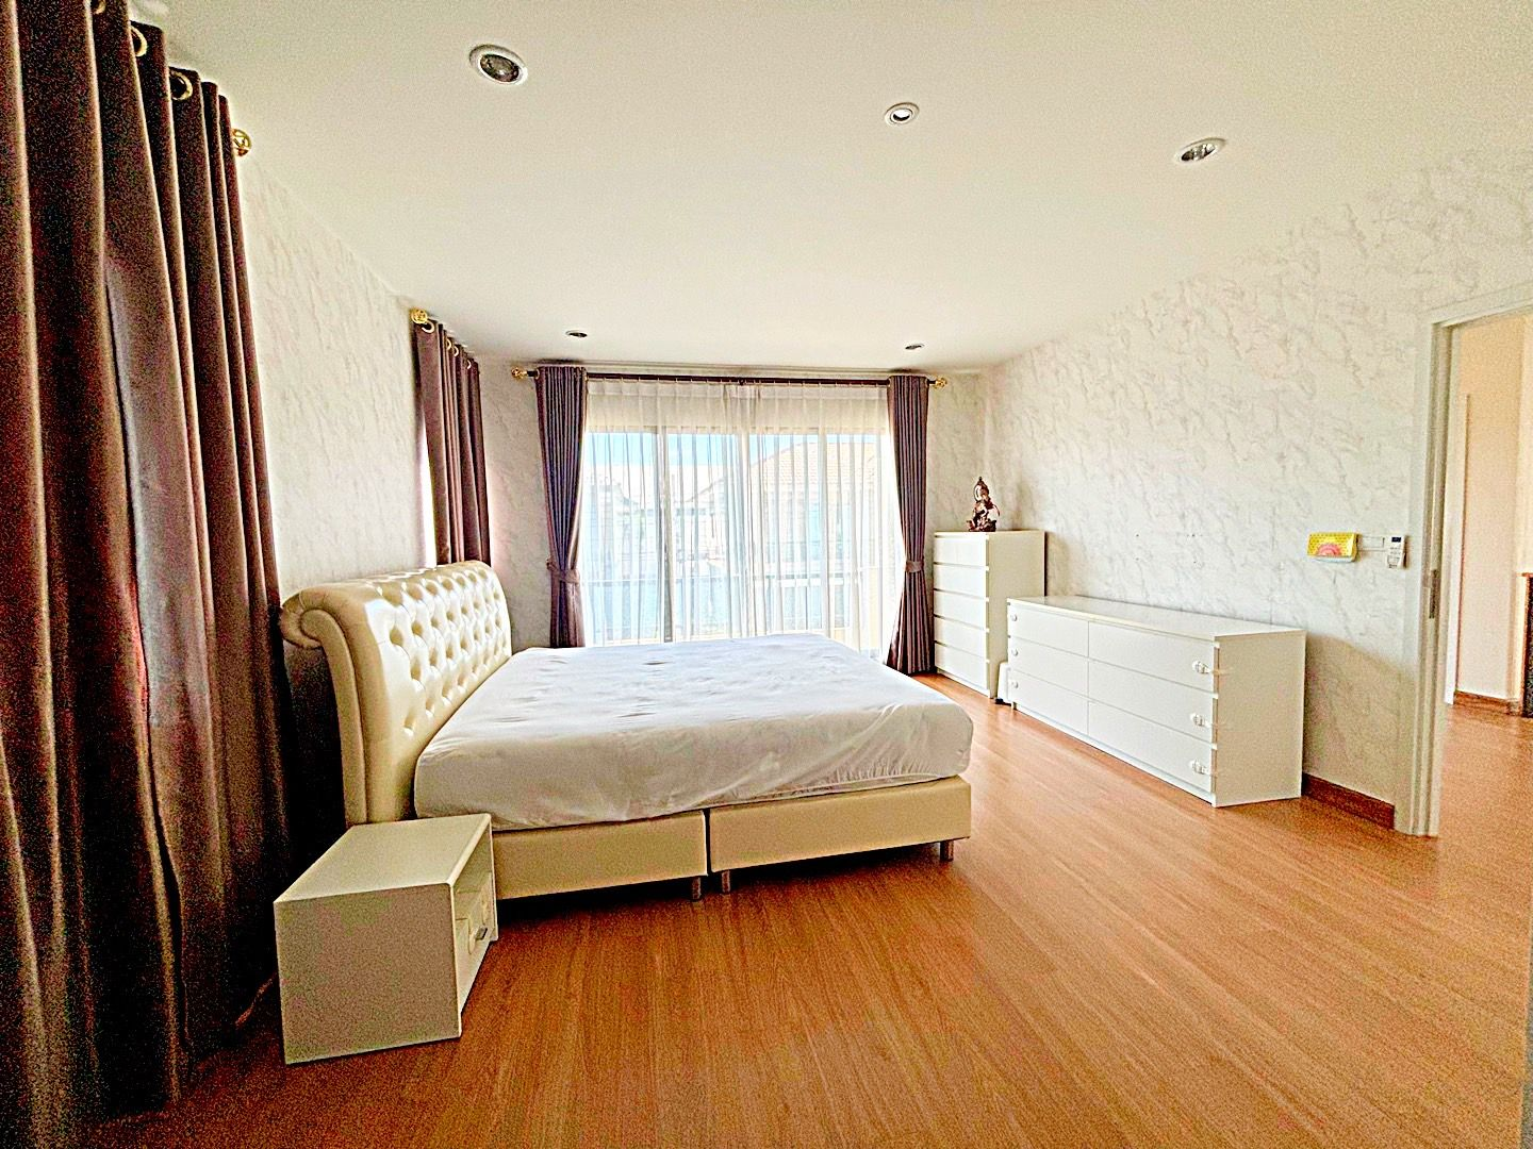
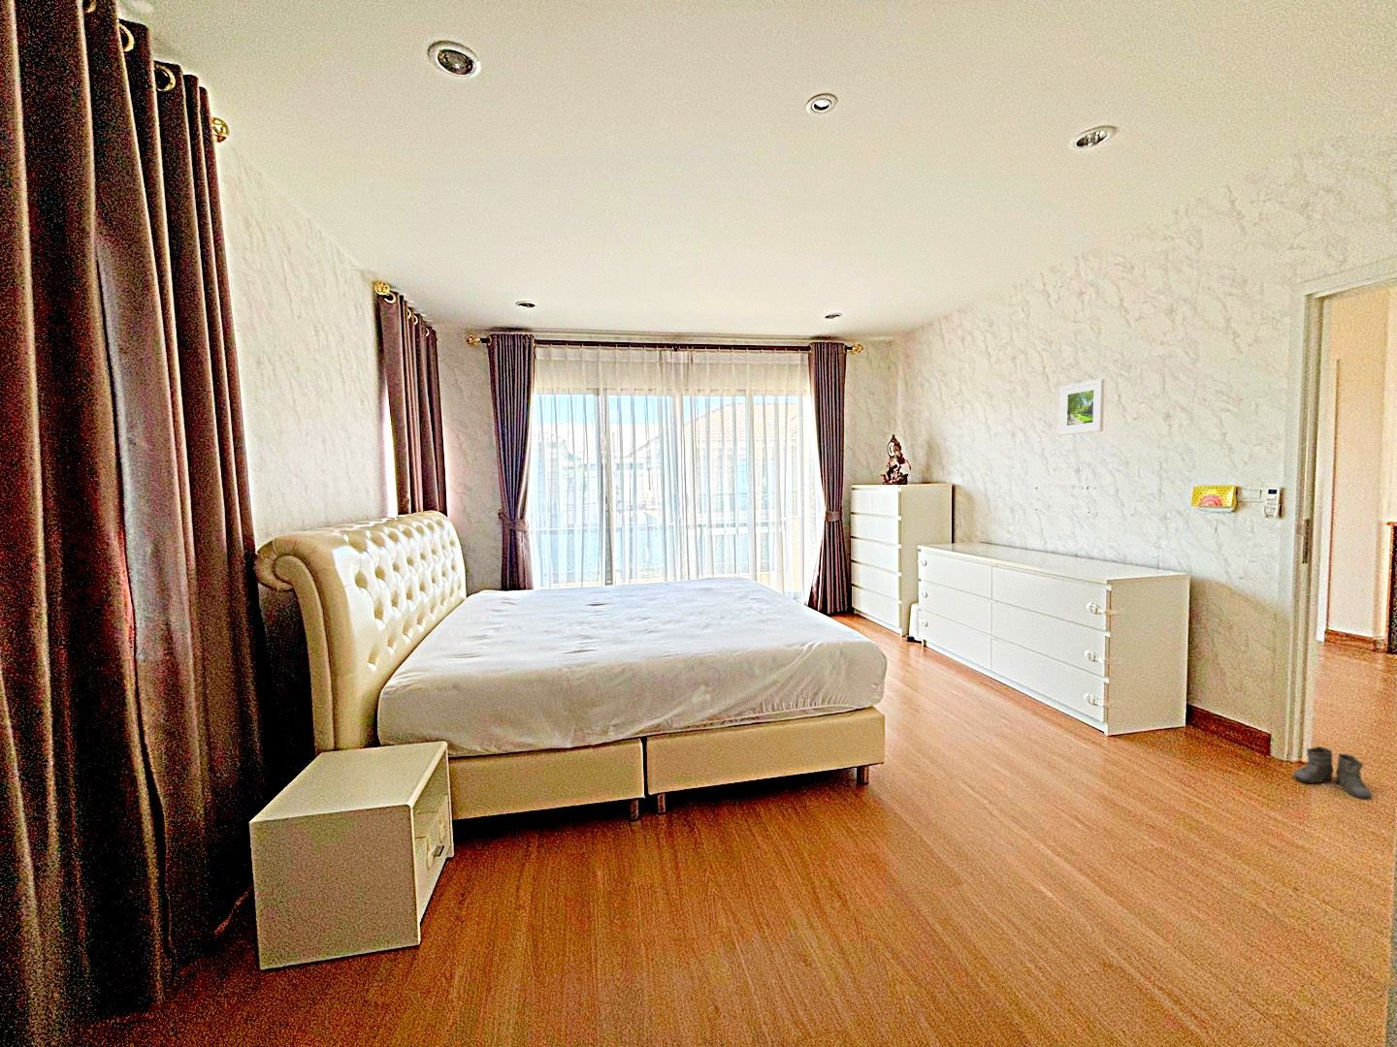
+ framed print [1058,378,1106,437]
+ boots [1292,746,1373,801]
